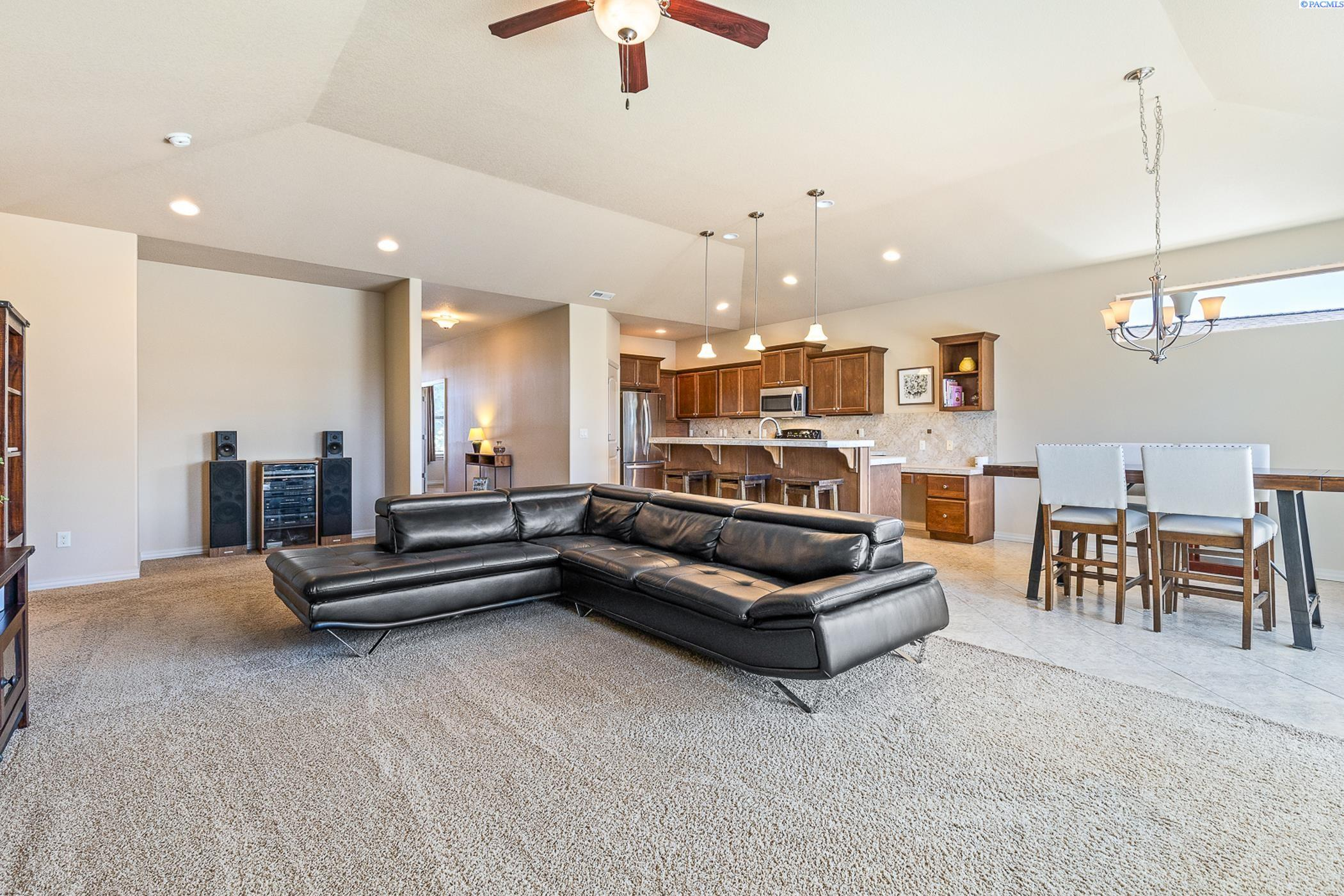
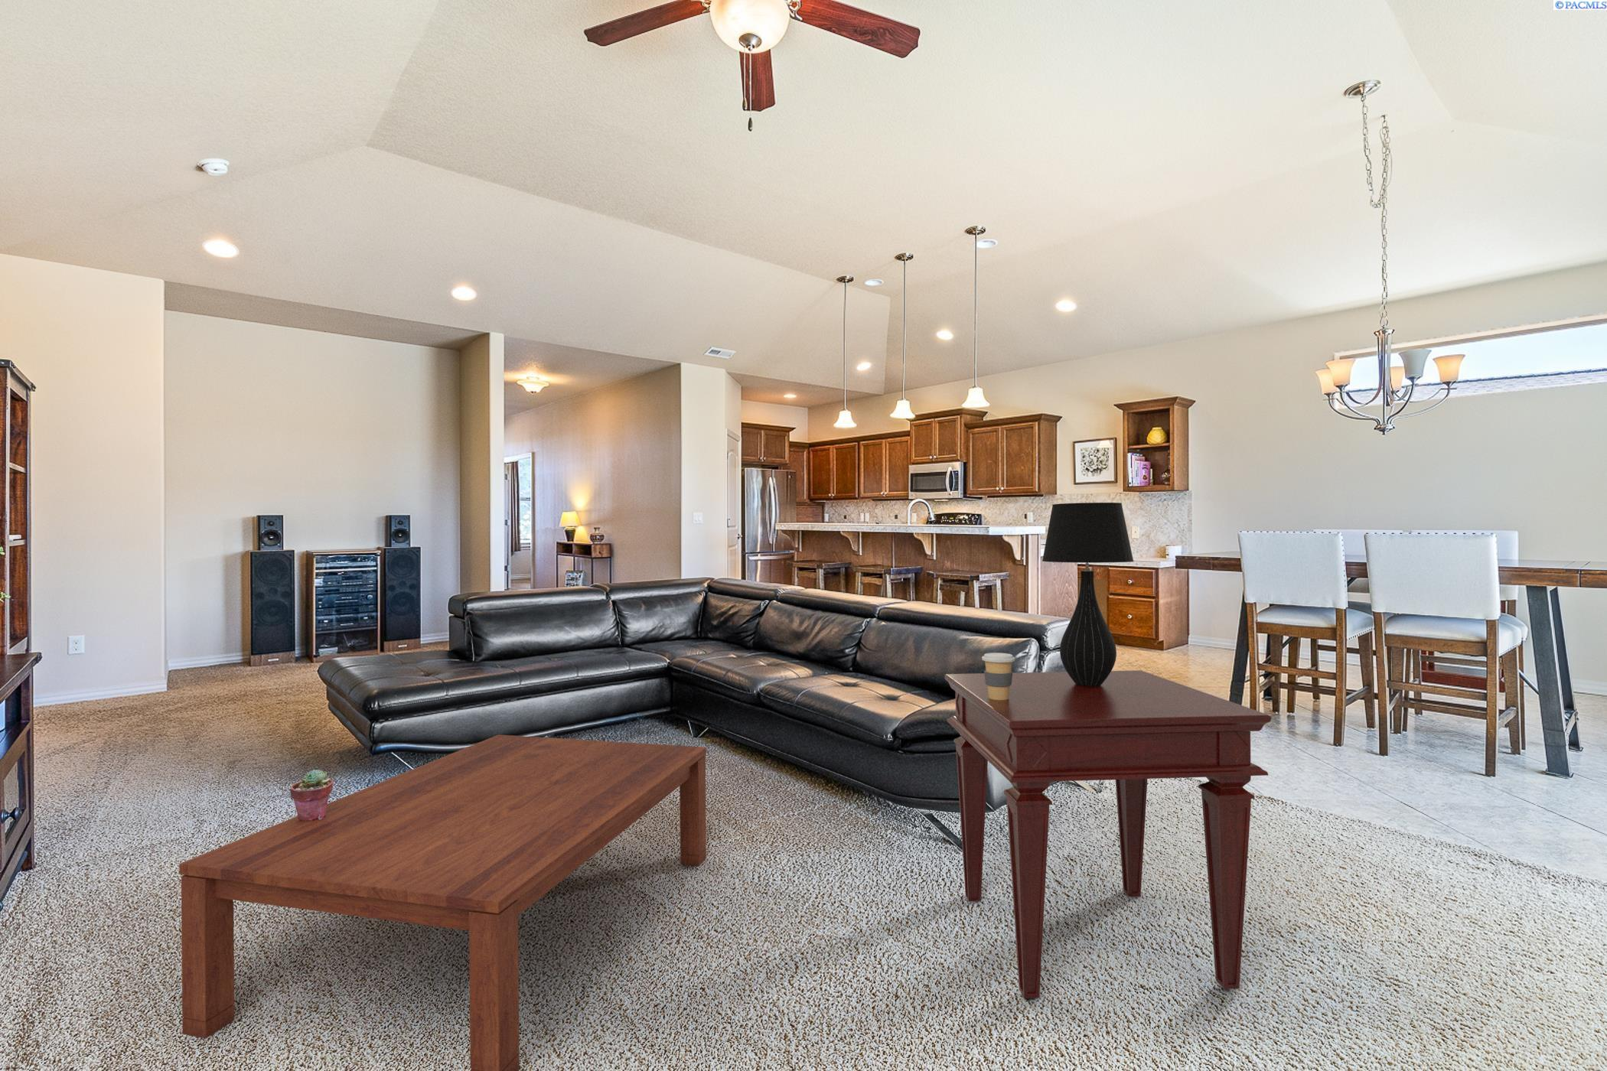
+ table lamp [1041,502,1135,686]
+ side table [943,669,1272,999]
+ potted succulent [289,769,334,821]
+ coffee cup [980,651,1015,700]
+ coffee table [178,734,707,1071]
